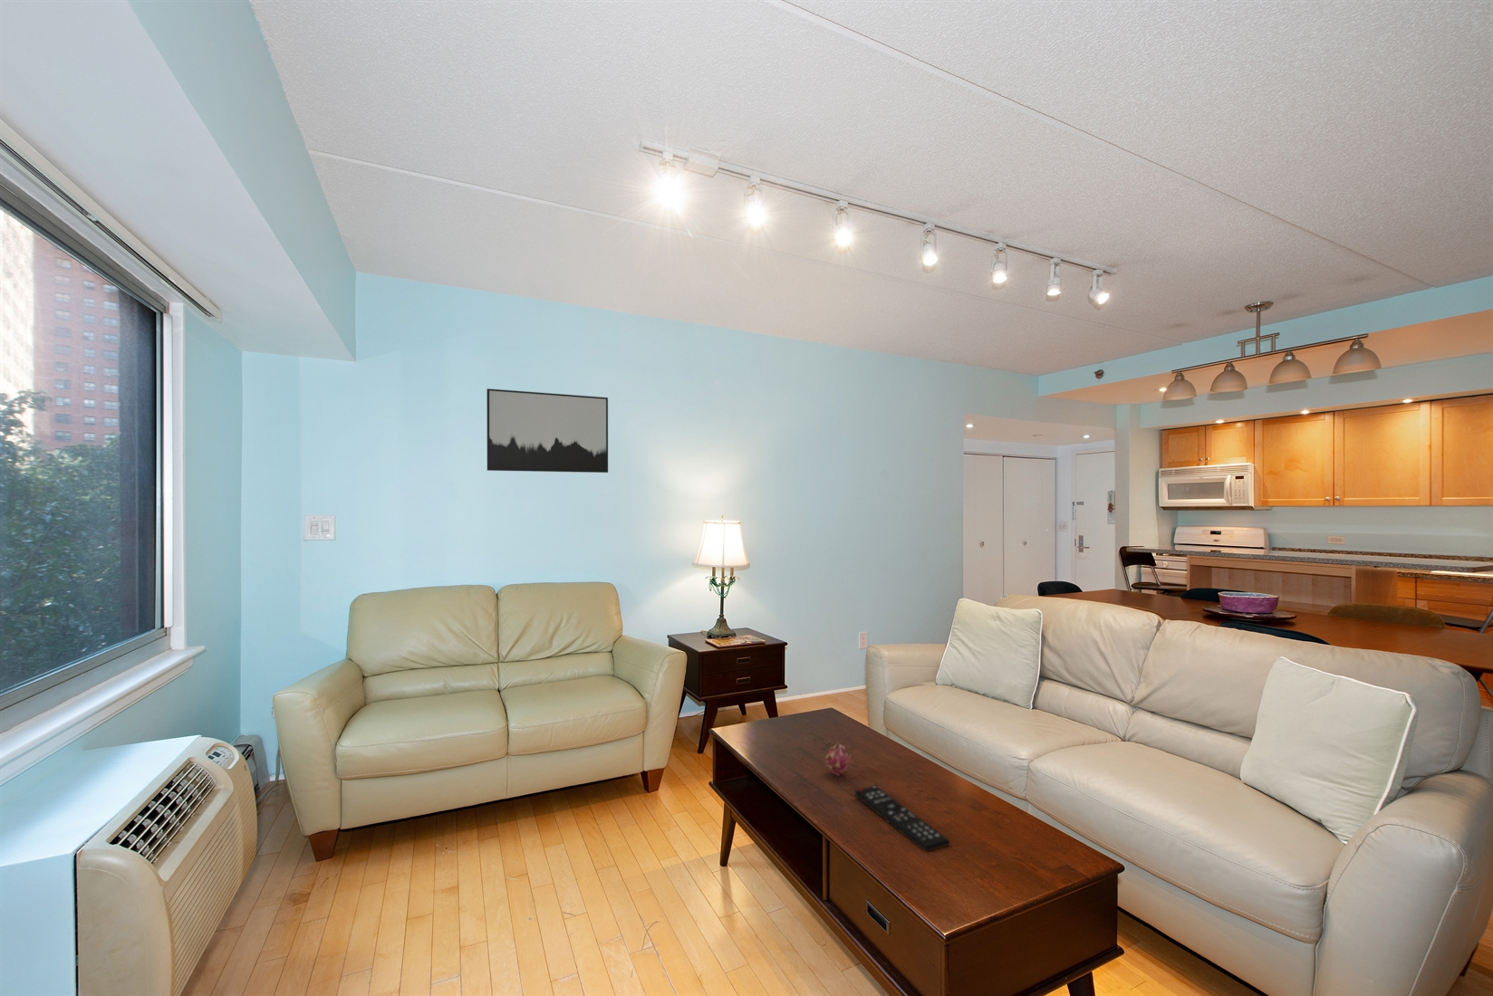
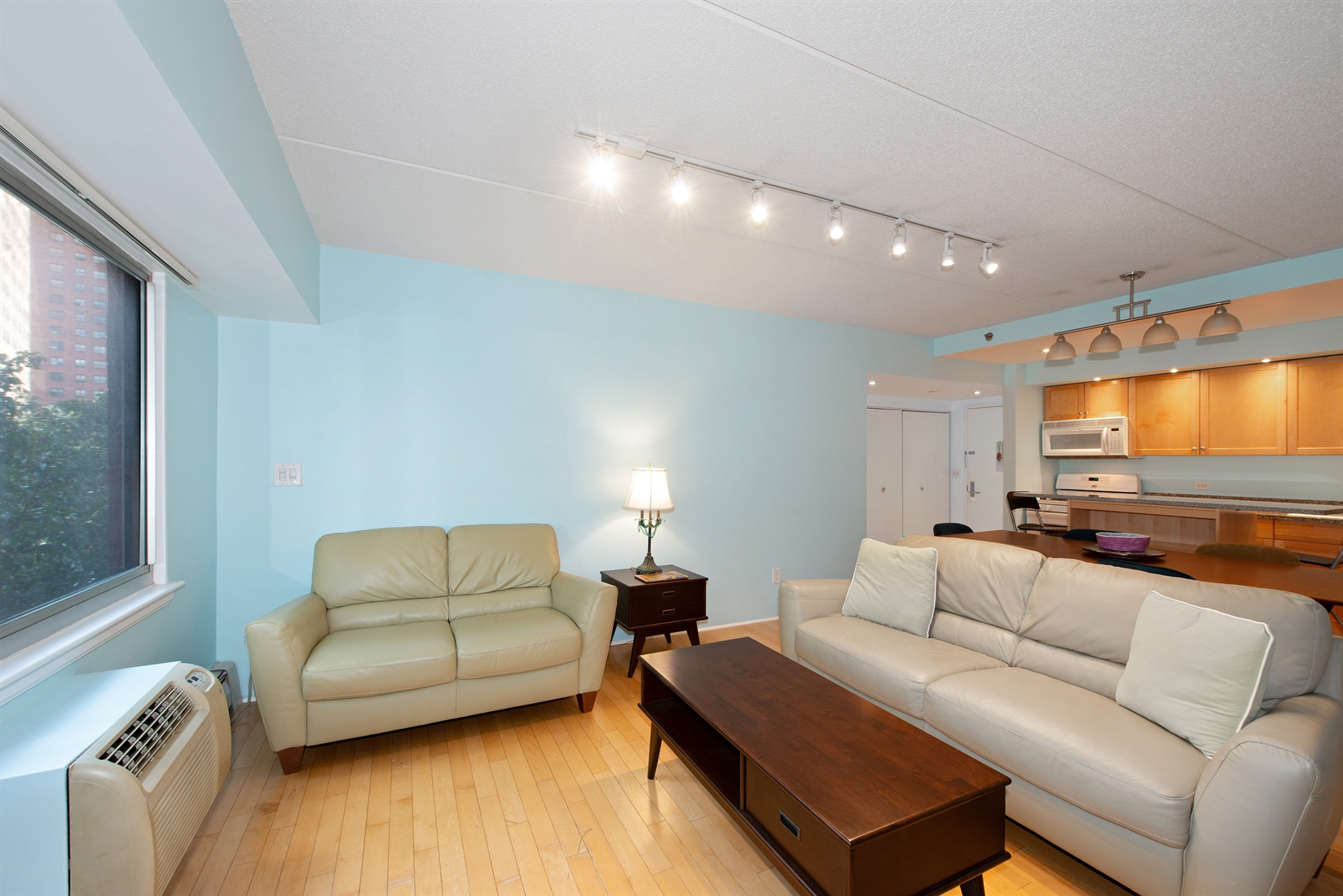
- wall art [486,388,609,474]
- remote control [854,785,950,851]
- fruit [825,738,852,777]
